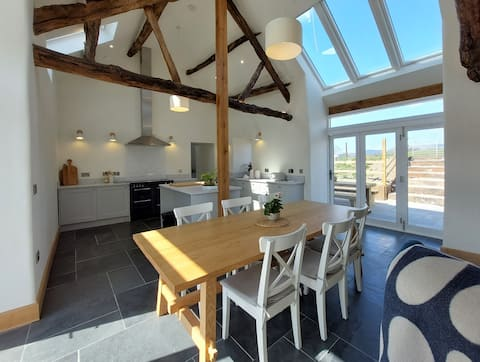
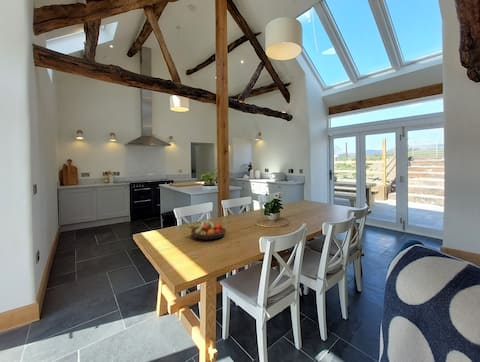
+ fruit bowl [187,219,227,241]
